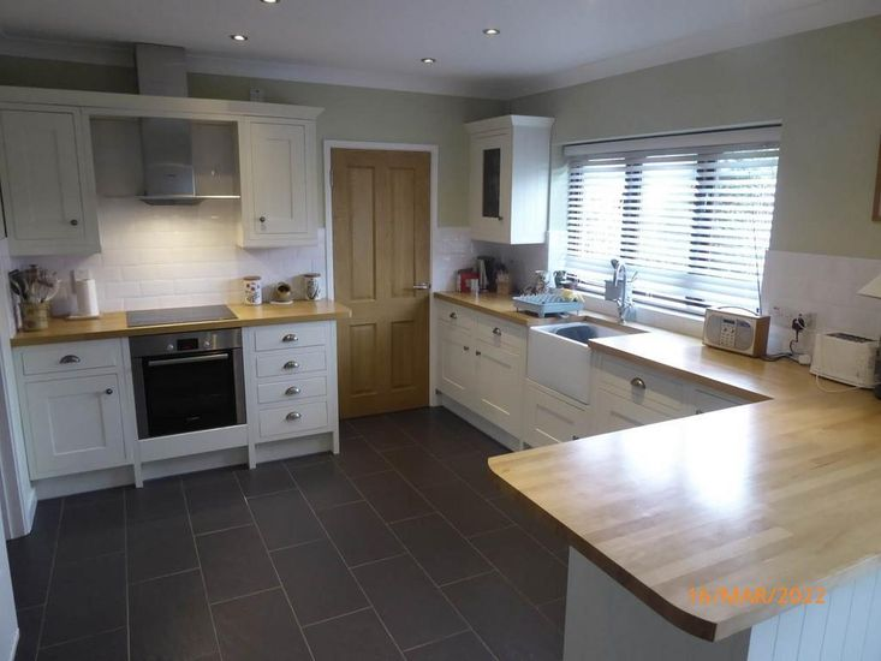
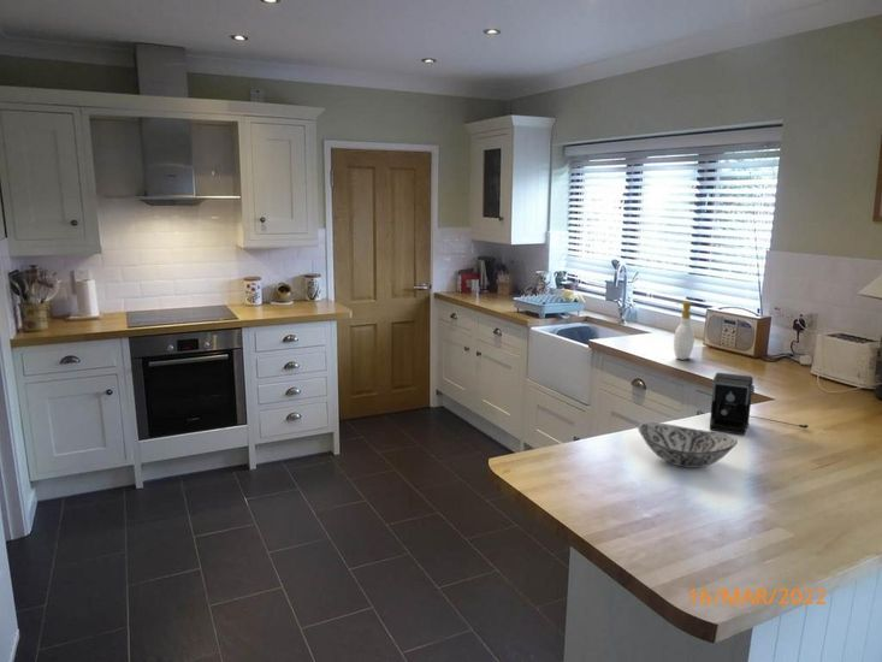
+ soap bottle [673,301,695,361]
+ coffee maker [709,372,809,436]
+ decorative bowl [637,421,739,469]
